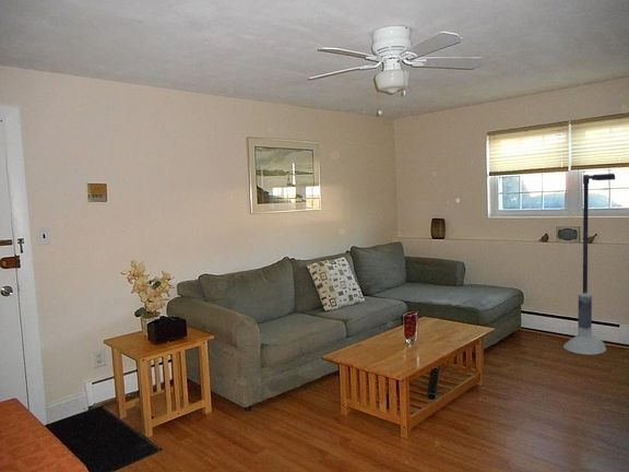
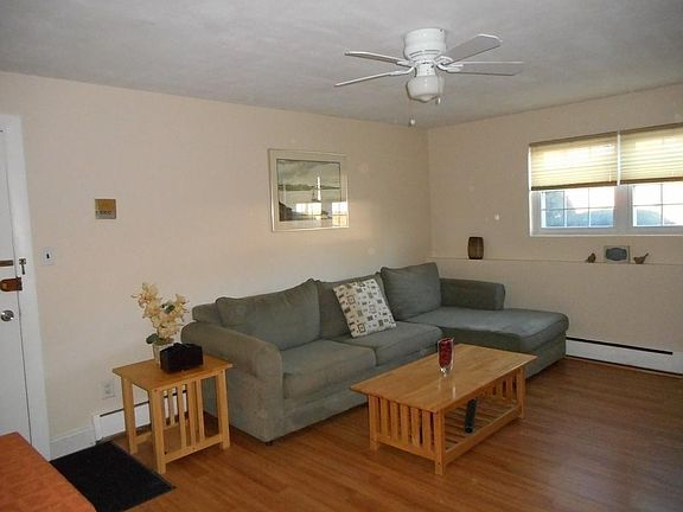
- floor lamp [562,173,616,356]
